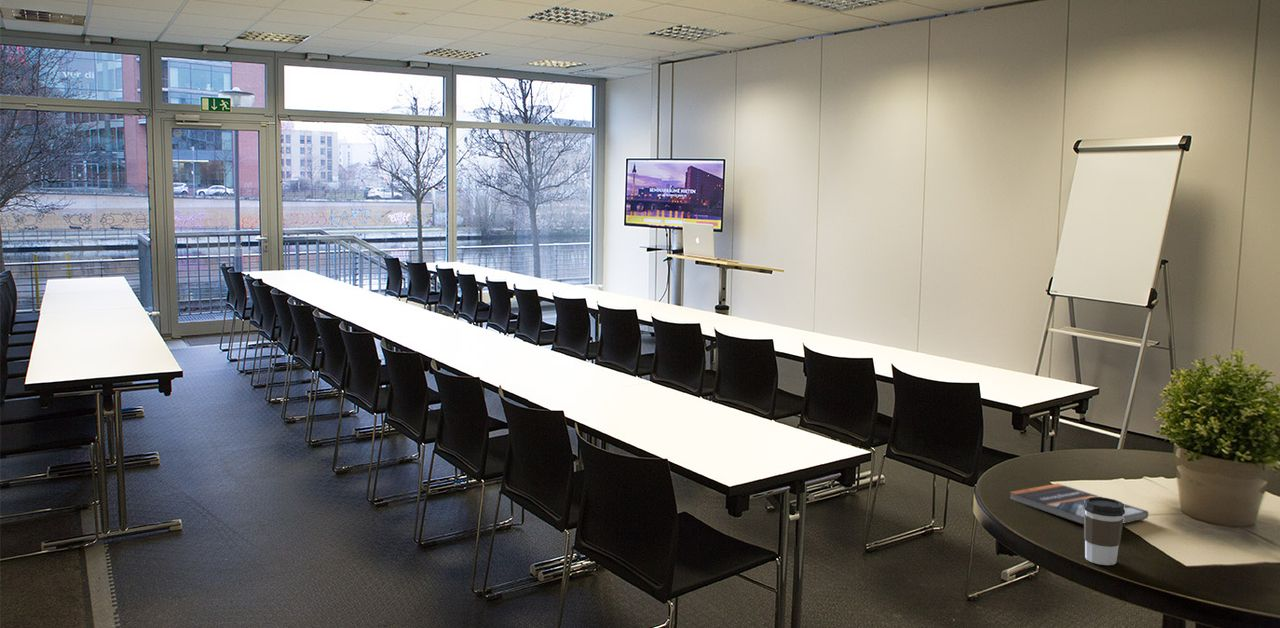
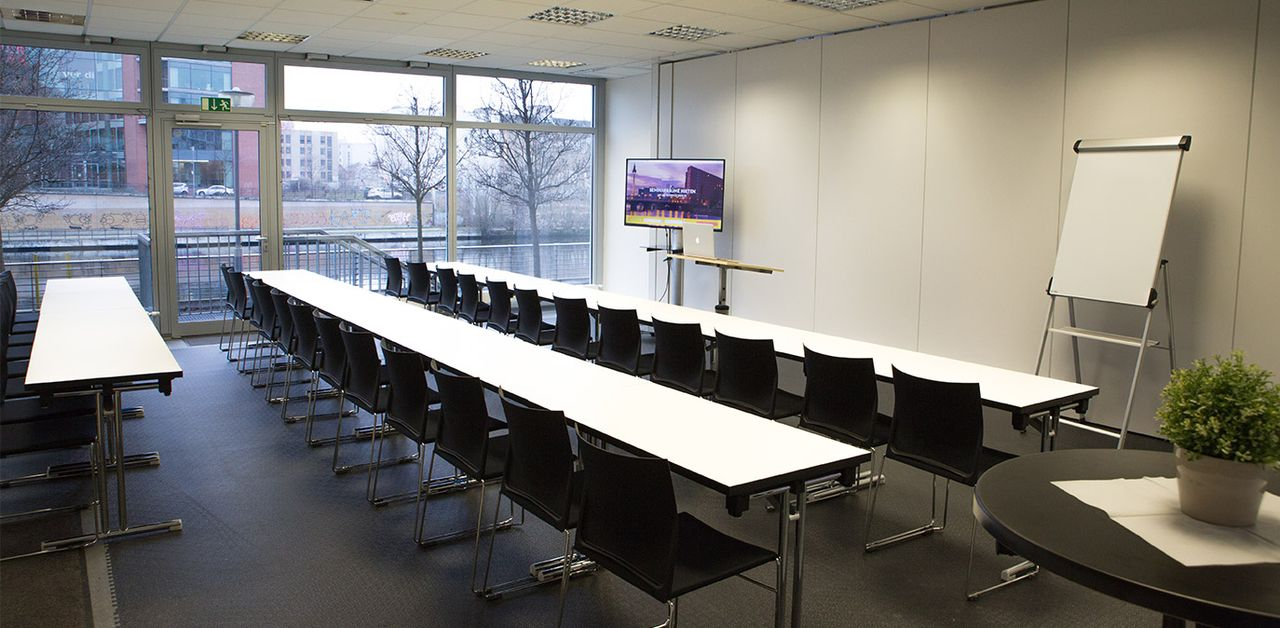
- book [1009,483,1149,526]
- coffee cup [1083,496,1125,566]
